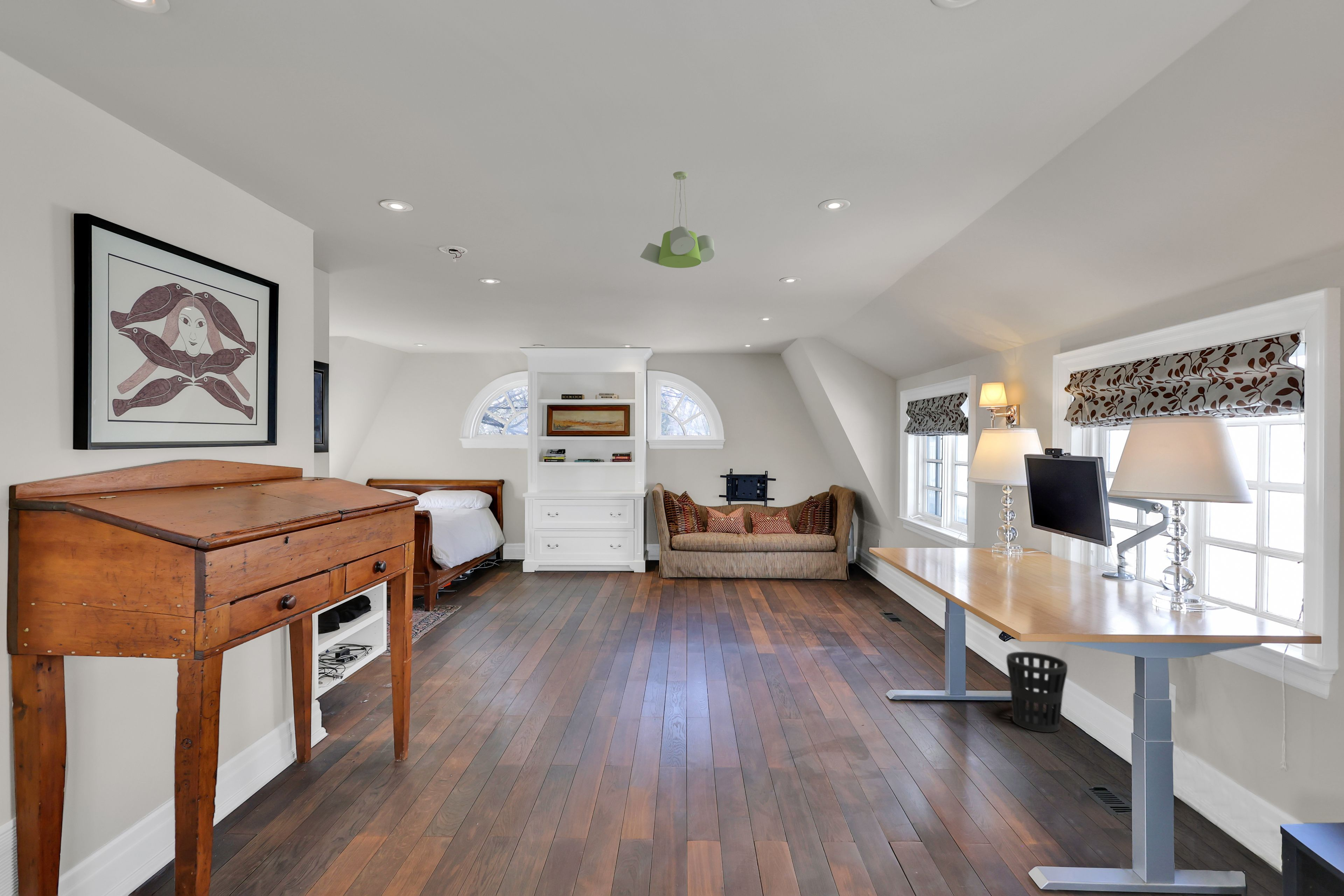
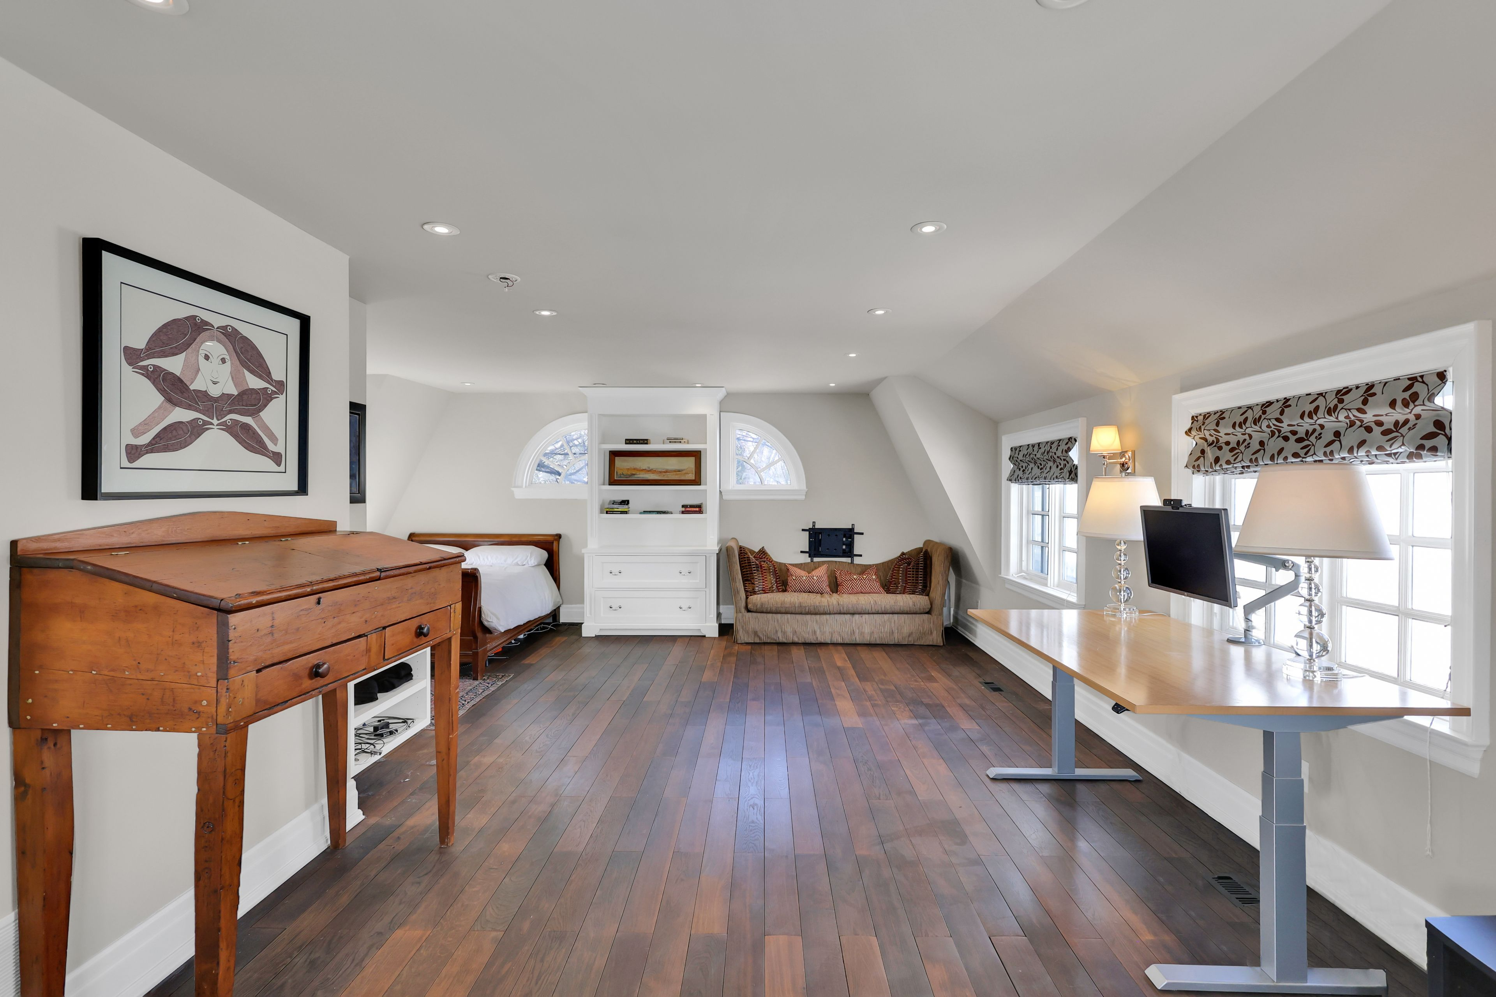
- pendant light [640,171,715,268]
- wastebasket [1006,651,1068,733]
